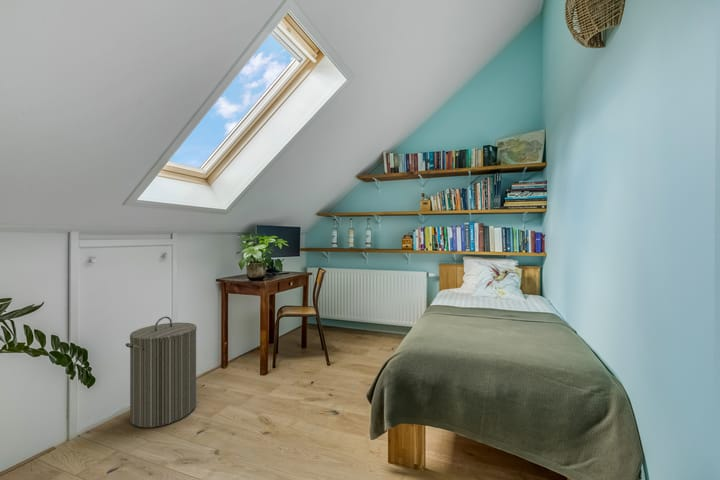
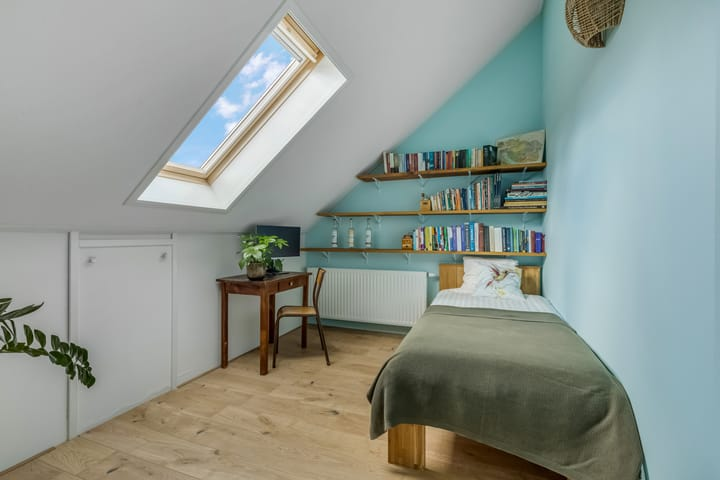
- laundry hamper [125,315,198,429]
